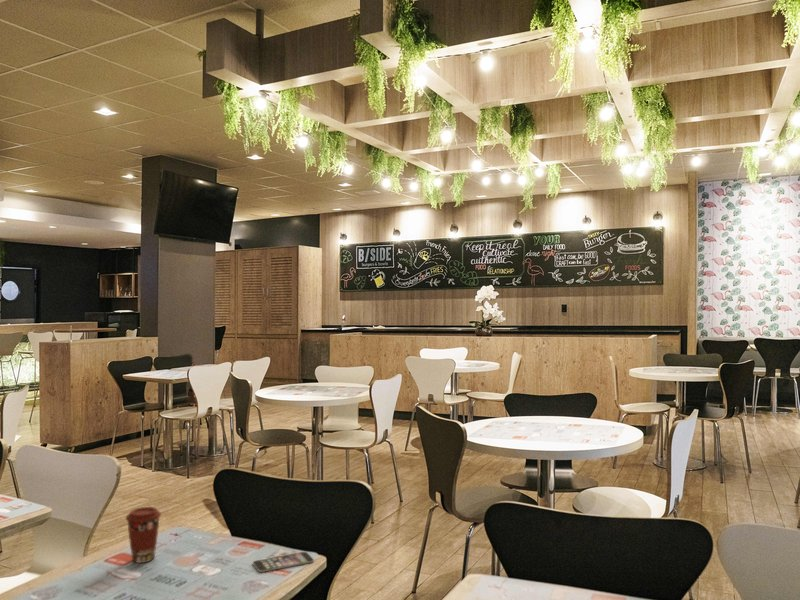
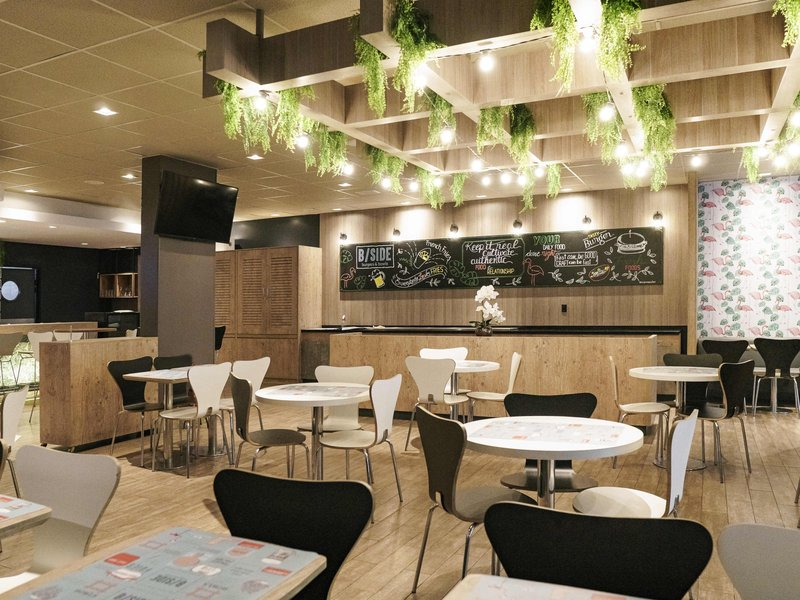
- smartphone [252,551,315,573]
- coffee cup [125,506,162,564]
